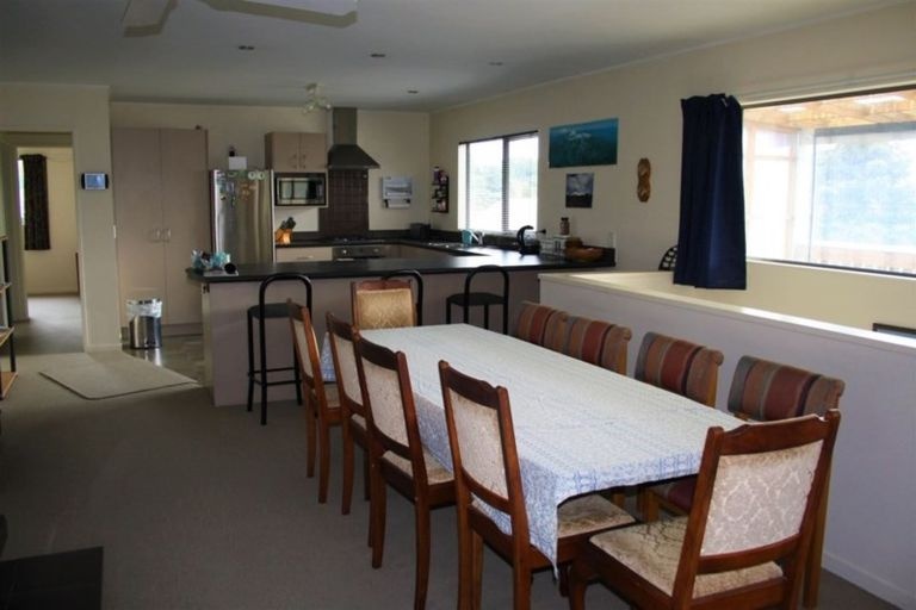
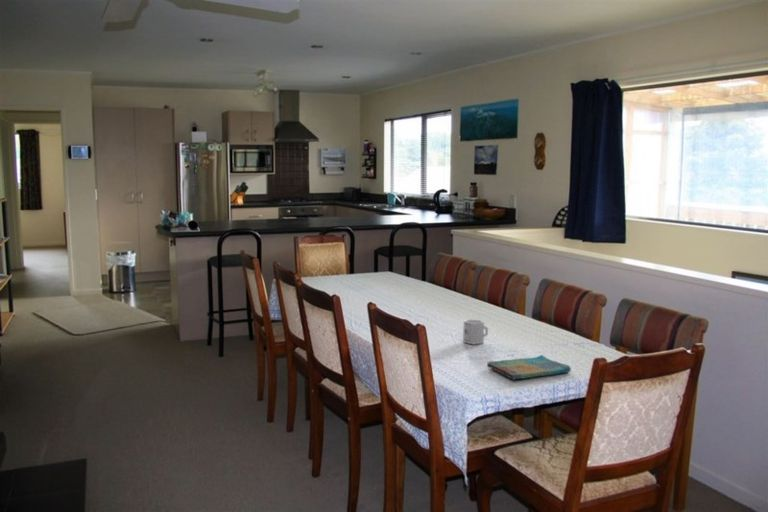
+ dish towel [486,354,572,381]
+ cup [462,318,489,345]
